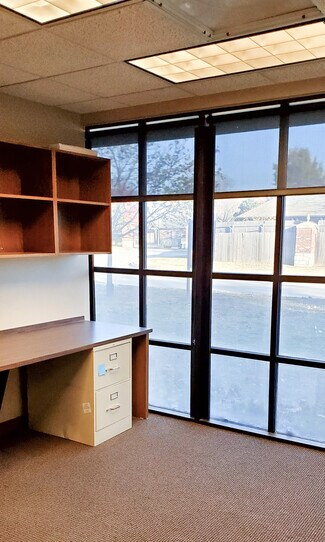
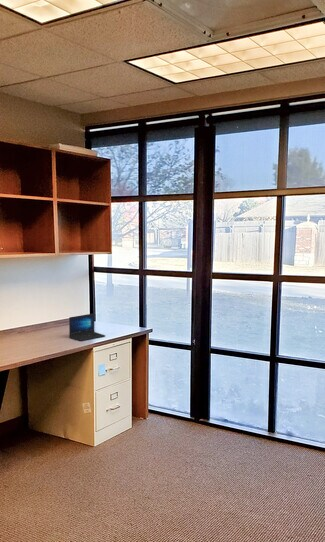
+ laptop [68,312,106,342]
